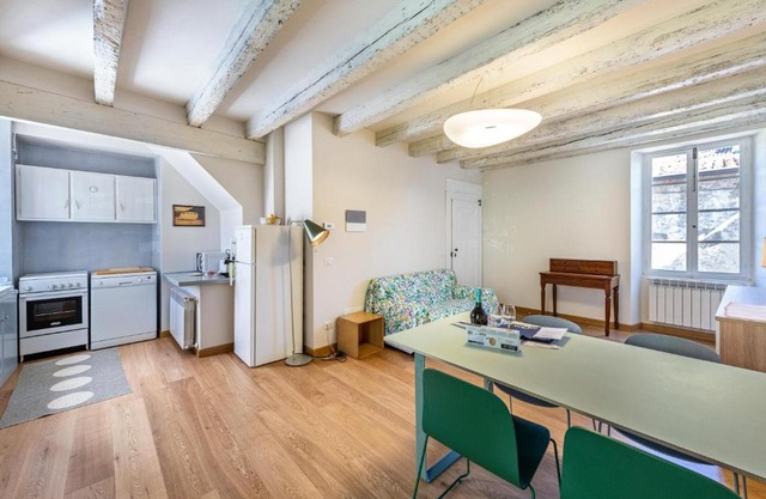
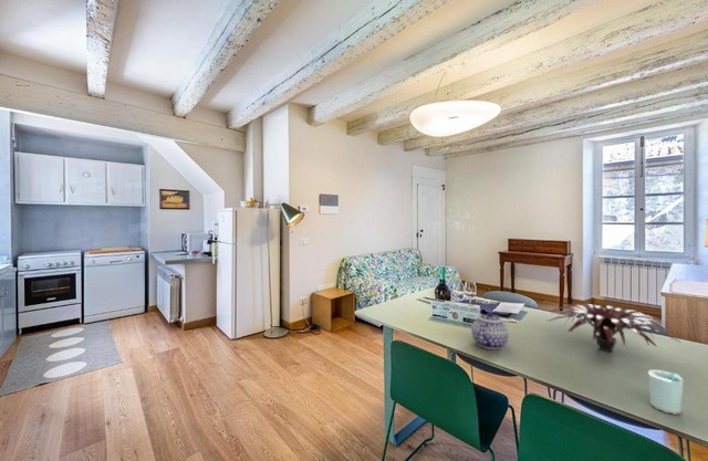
+ teapot [470,311,509,350]
+ plant [545,303,683,353]
+ cup [646,369,685,416]
